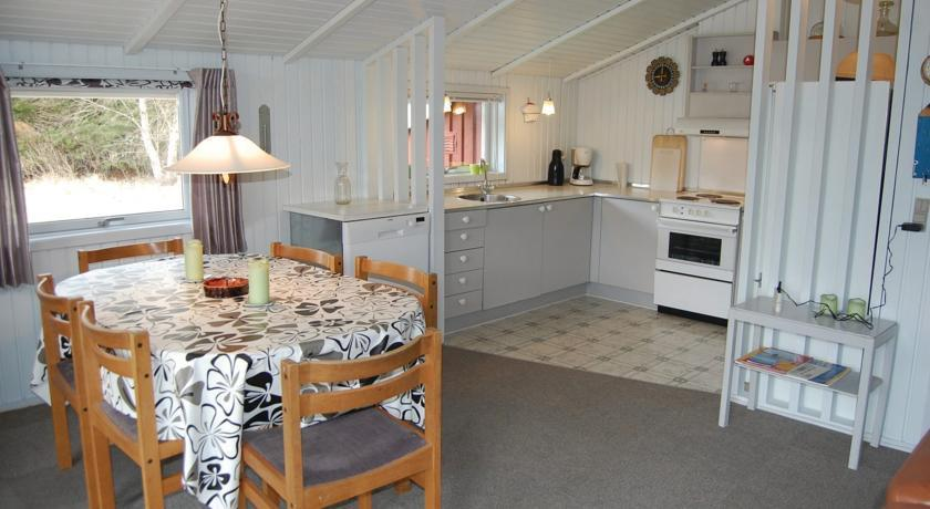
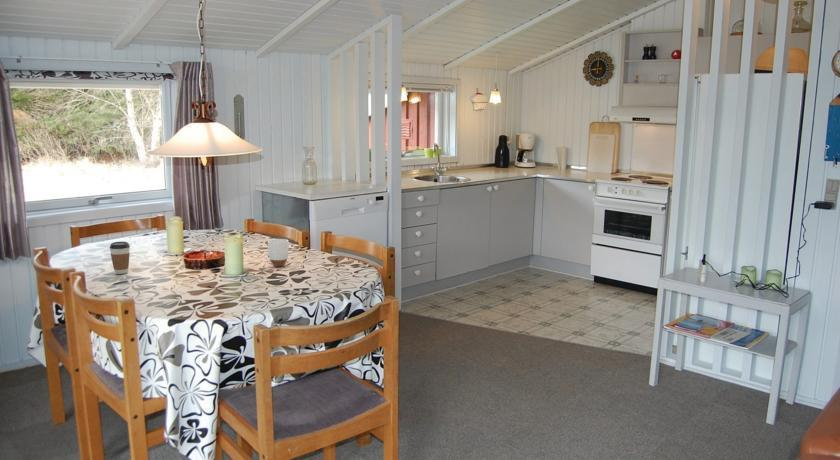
+ coffee cup [109,241,131,275]
+ mug [267,238,290,268]
